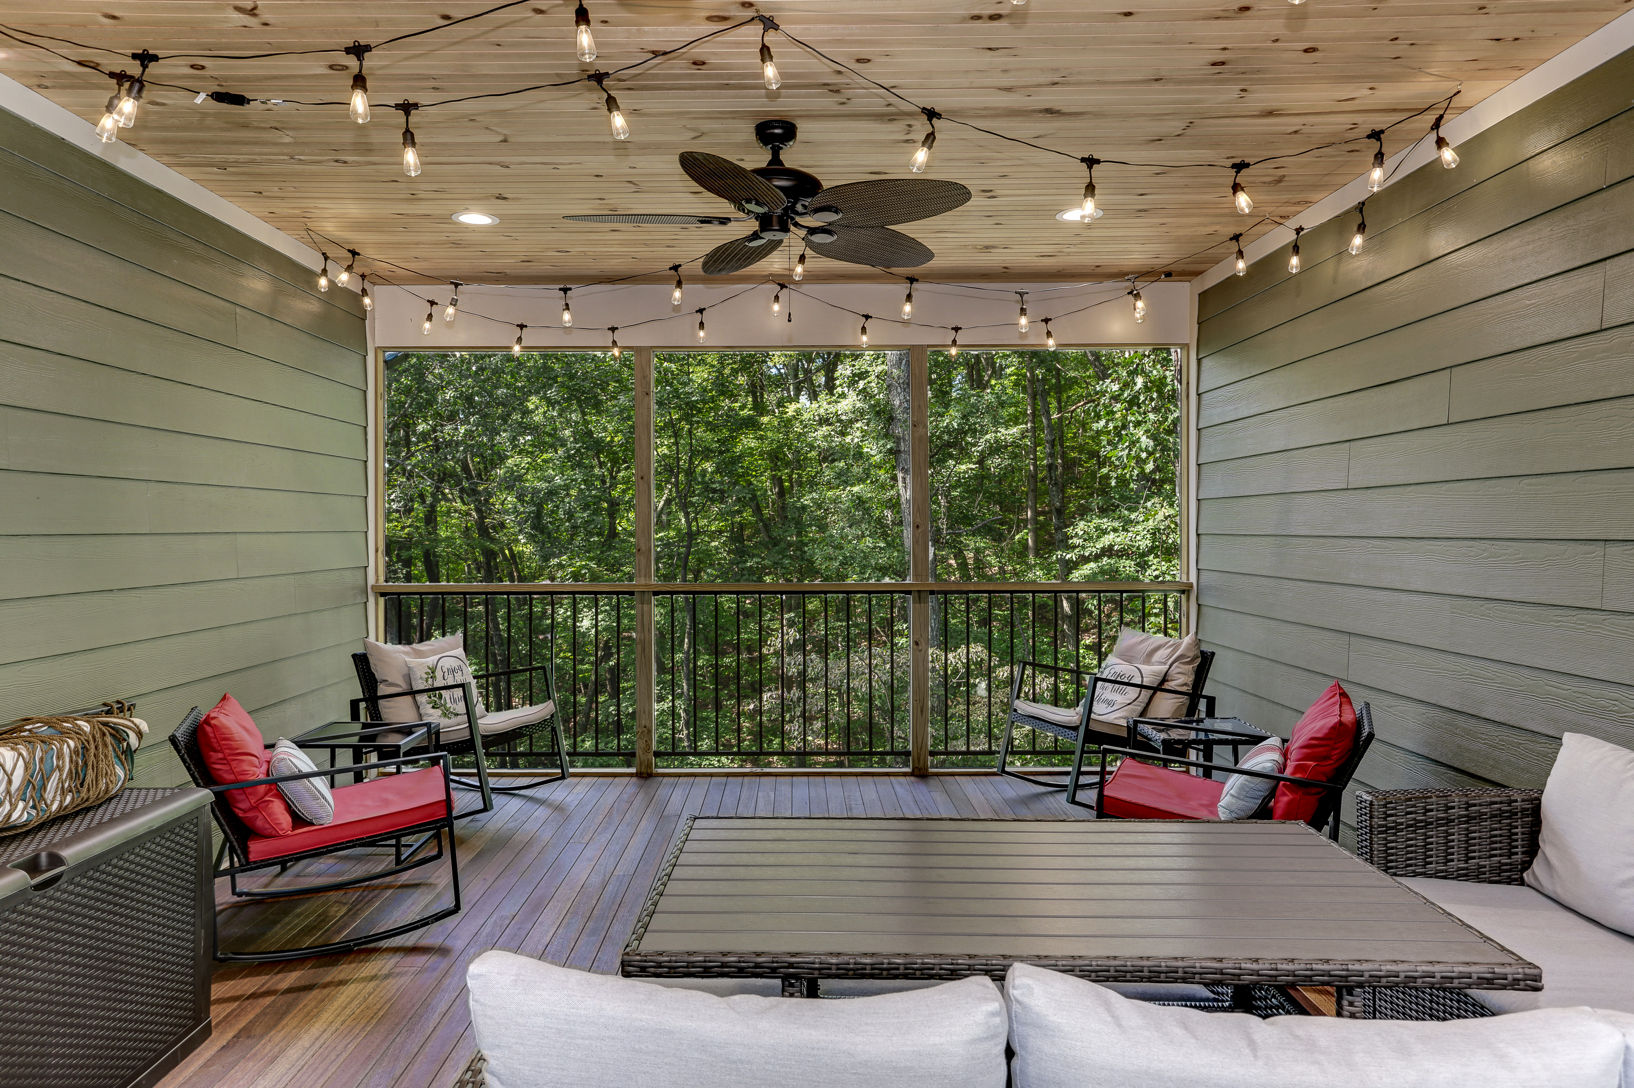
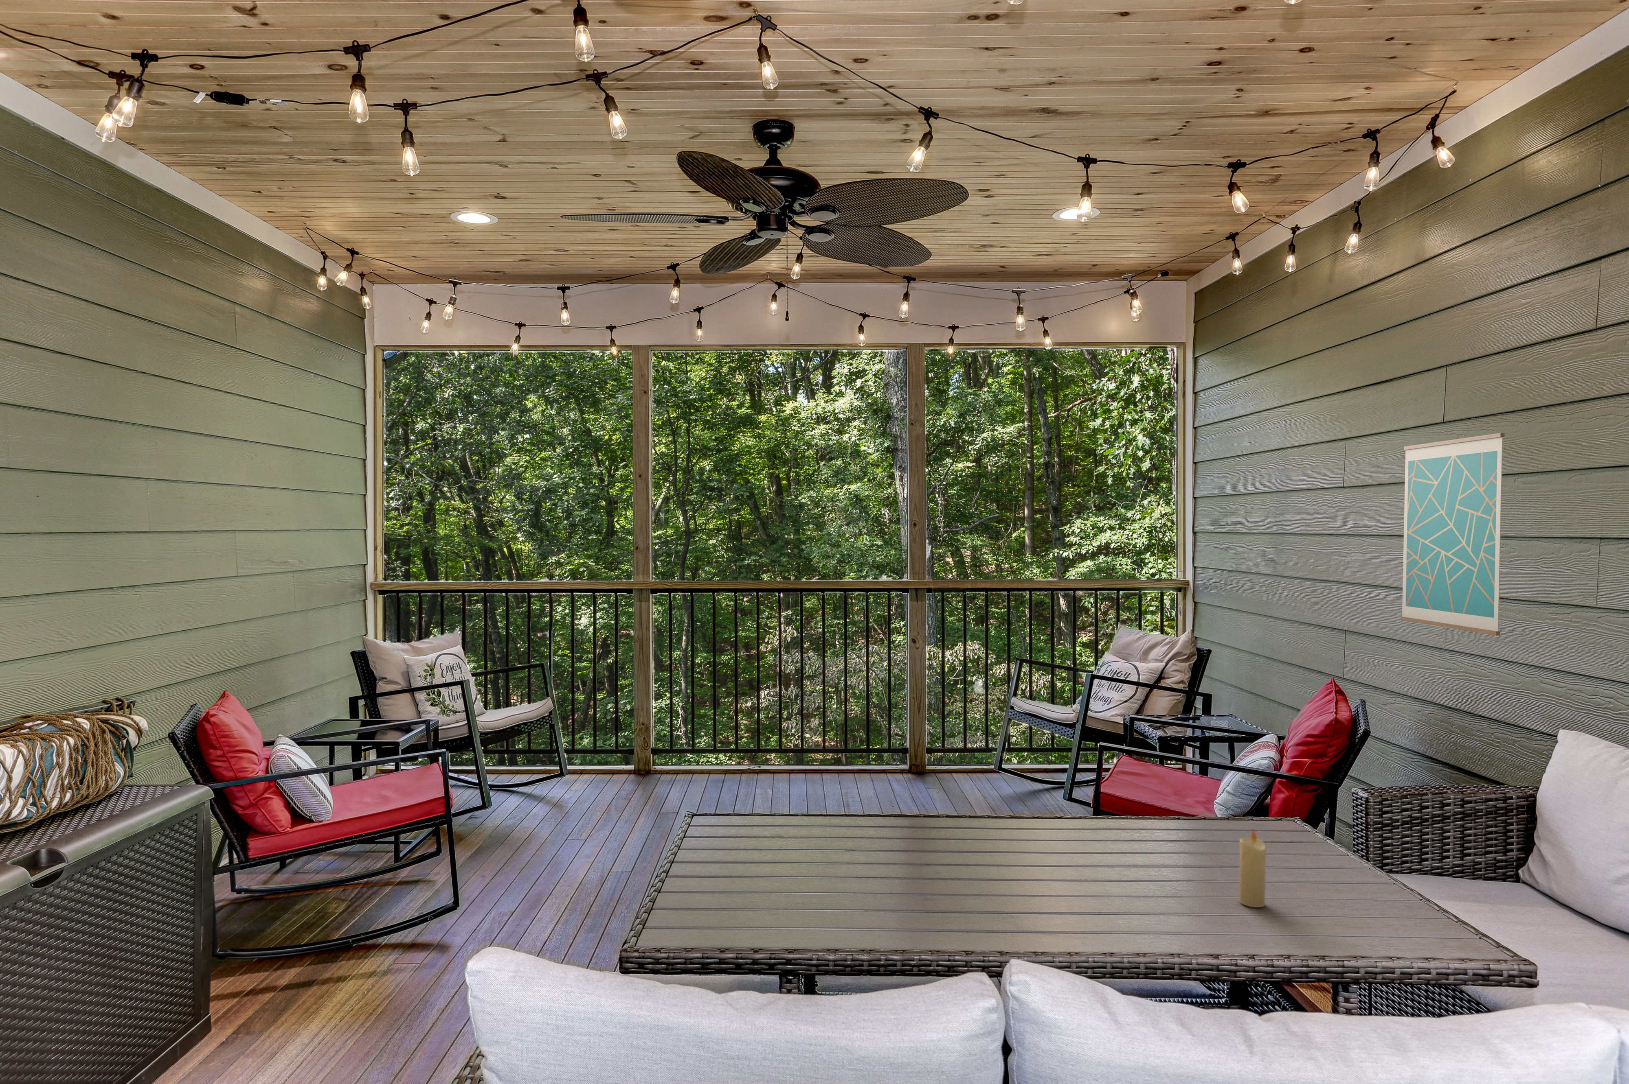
+ candle [1239,828,1267,907]
+ wall art [1400,433,1504,636]
